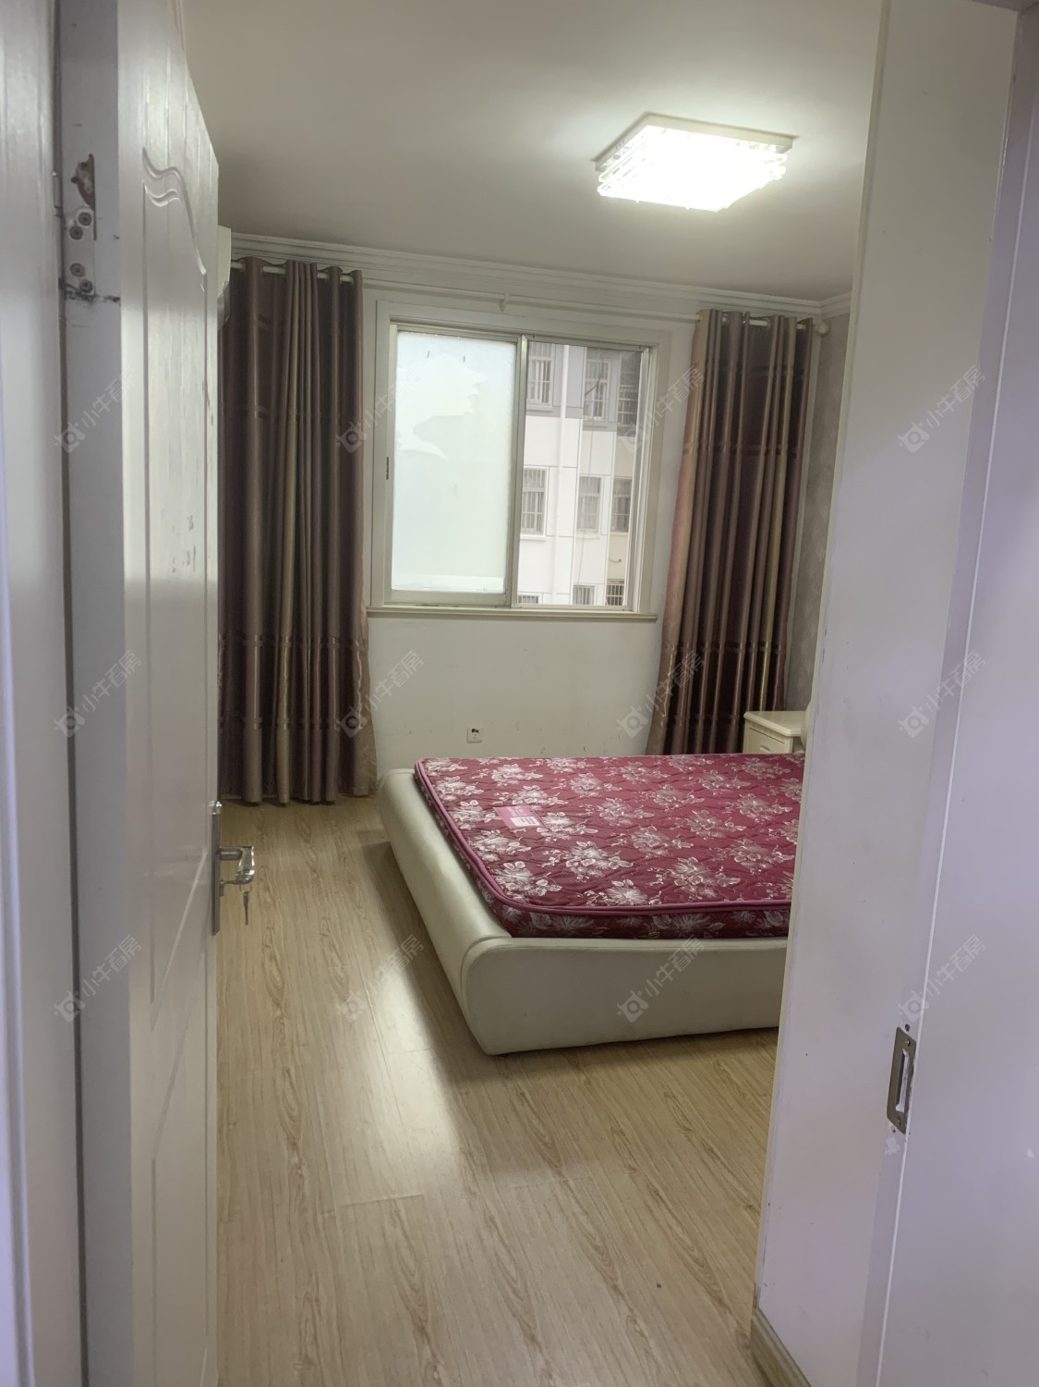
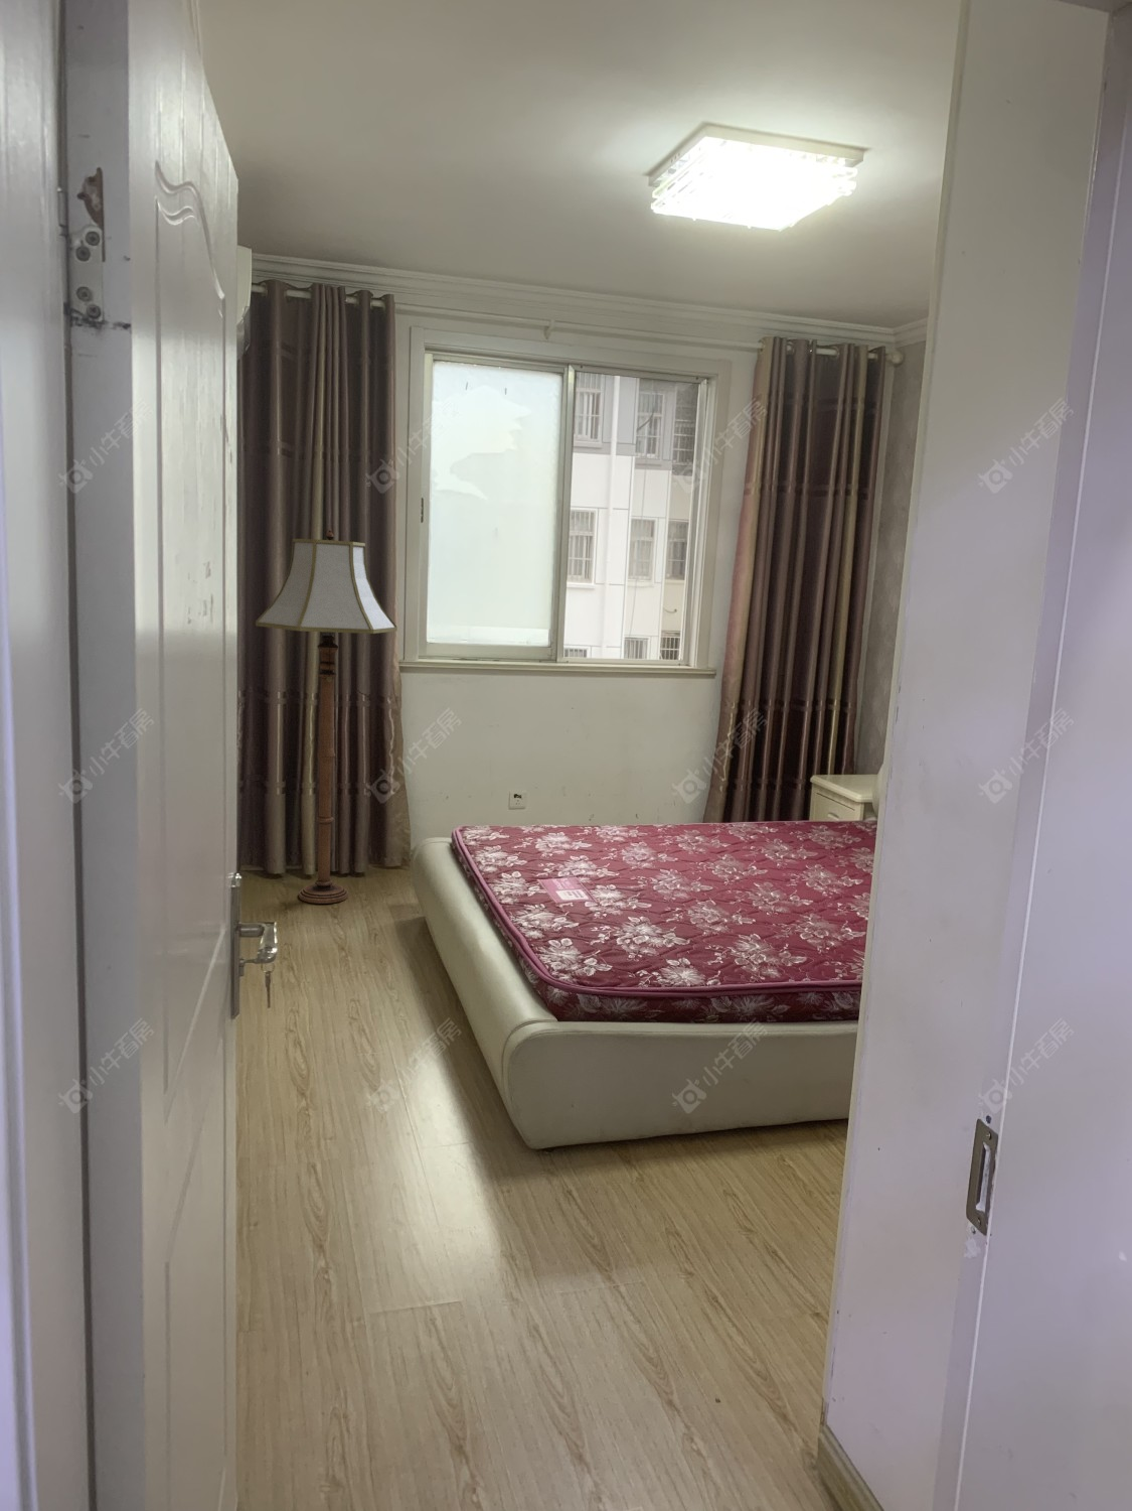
+ floor lamp [254,528,398,904]
